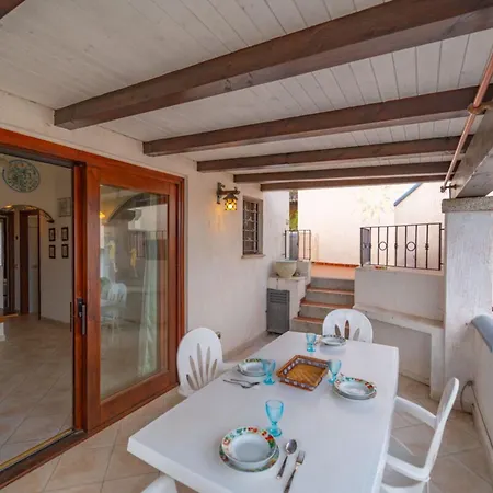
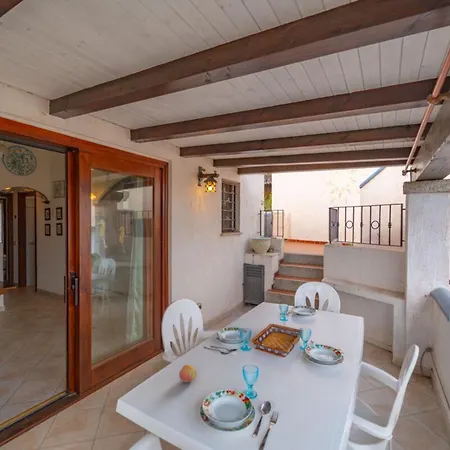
+ fruit [178,364,197,383]
